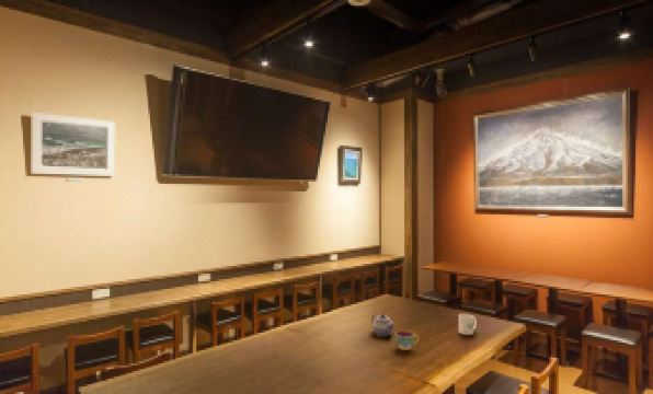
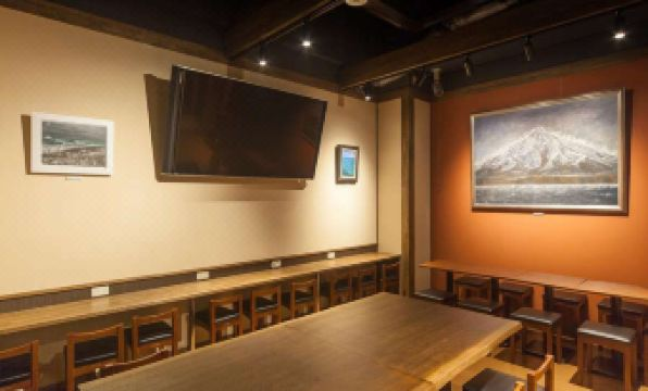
- teacup [394,329,420,351]
- teapot [370,313,396,337]
- mug [458,313,478,336]
